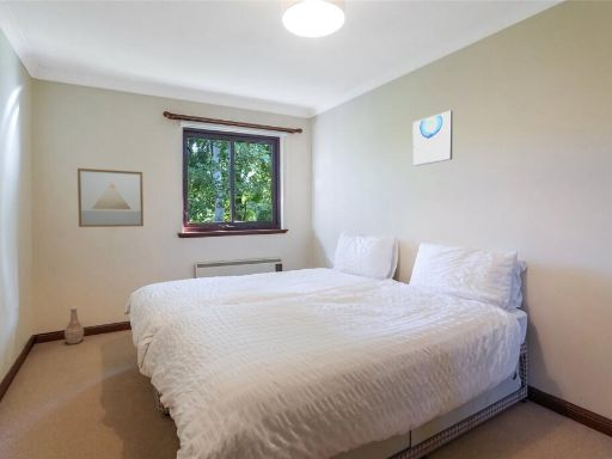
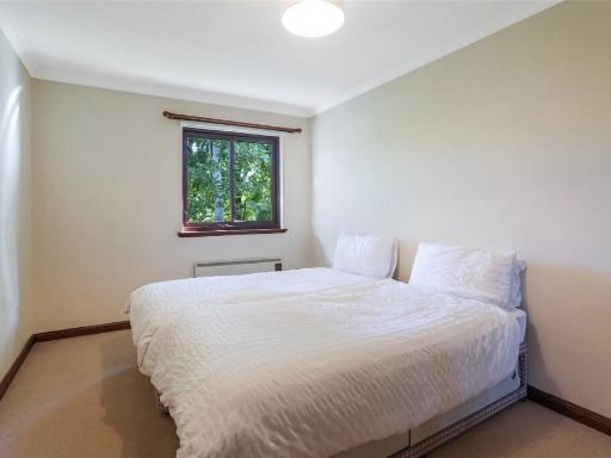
- wall art [412,110,454,167]
- vase [63,306,85,345]
- wall art [76,167,145,228]
